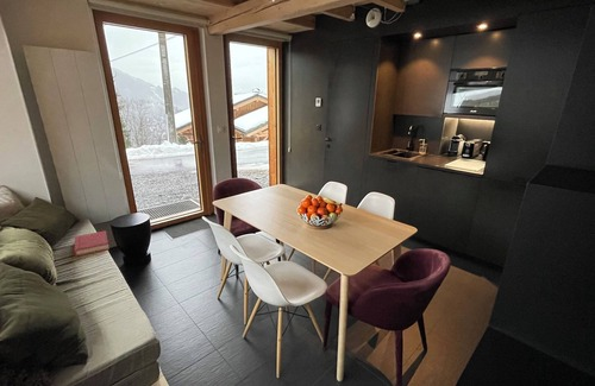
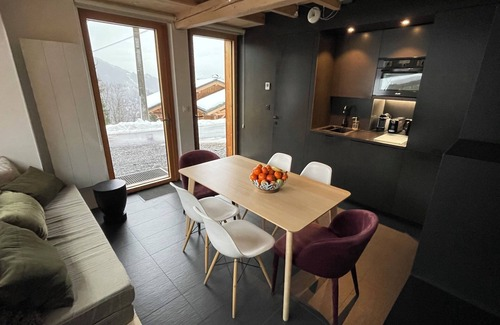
- hardback book [73,229,111,258]
